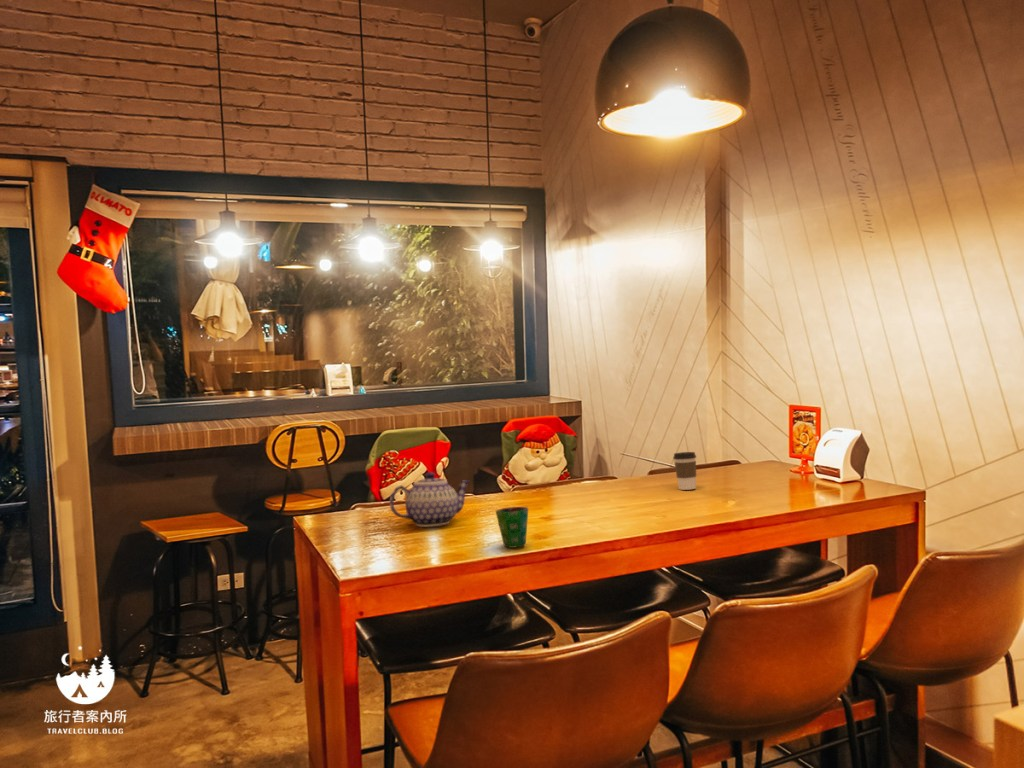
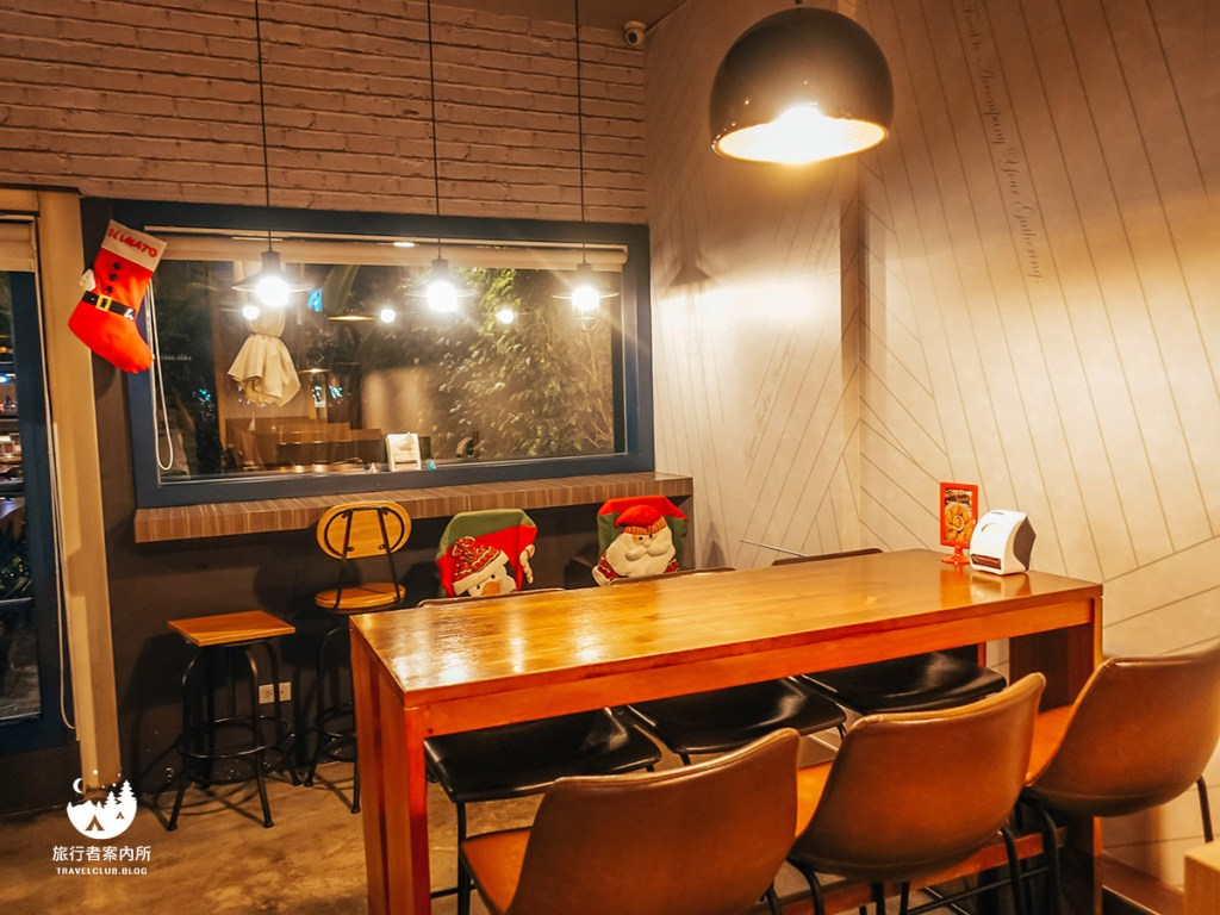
- cup [495,506,529,549]
- coffee cup [672,451,697,491]
- teapot [389,471,471,528]
